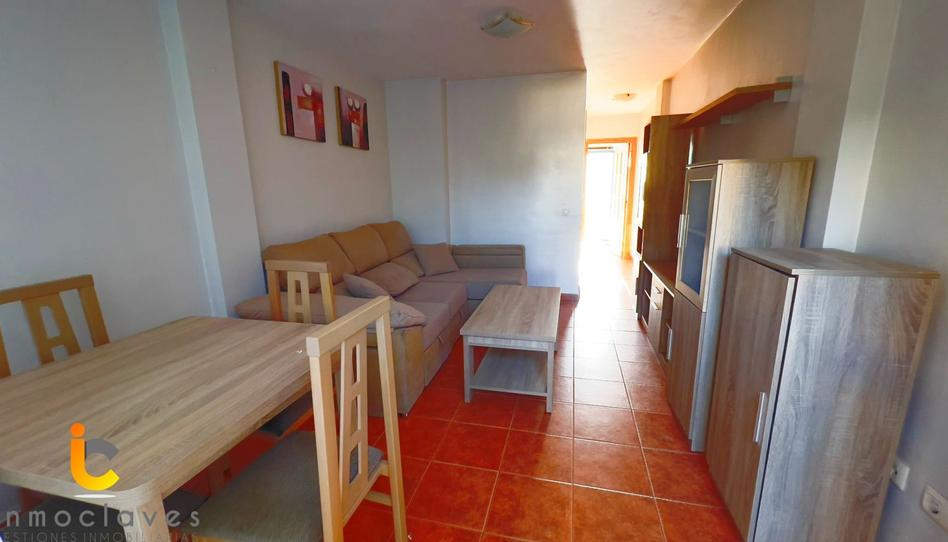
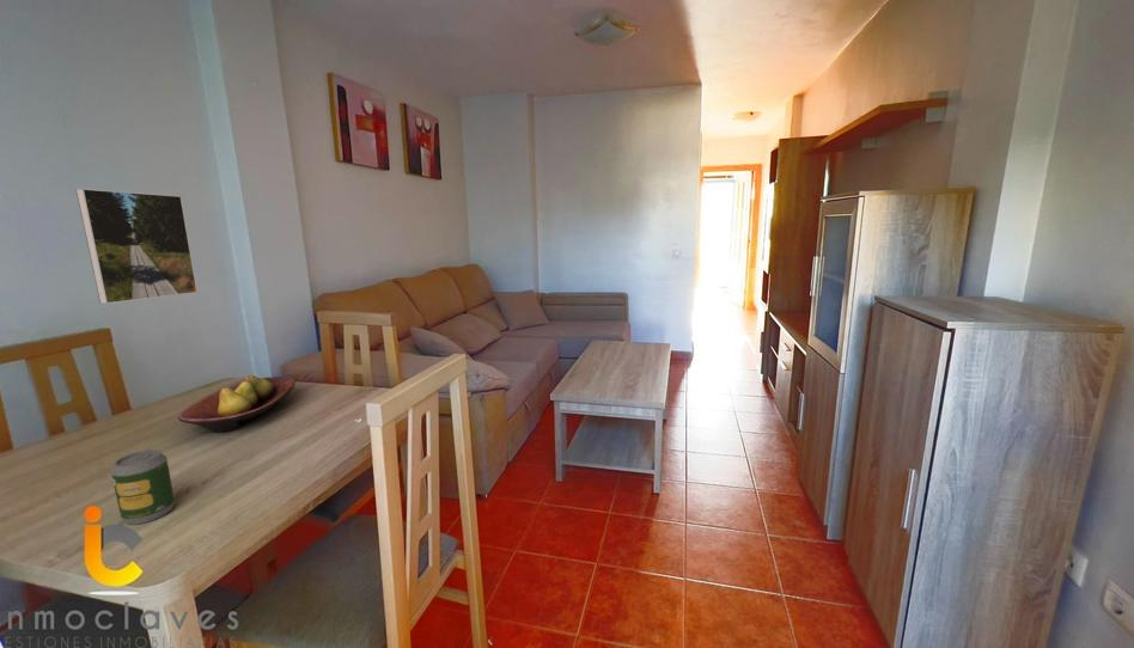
+ fruit bowl [177,374,297,434]
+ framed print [74,188,199,305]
+ soda can [110,448,176,525]
